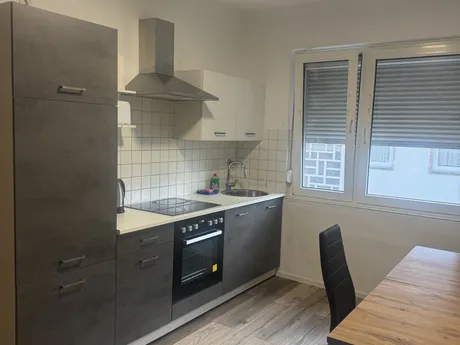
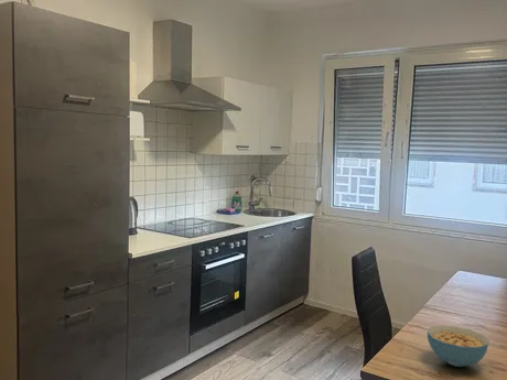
+ cereal bowl [427,325,490,368]
